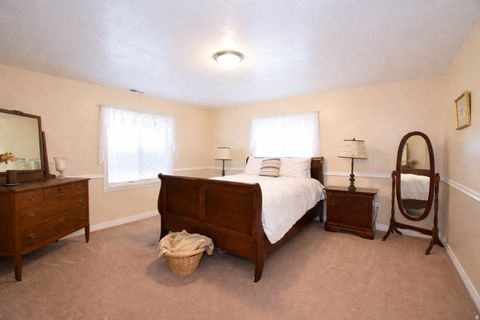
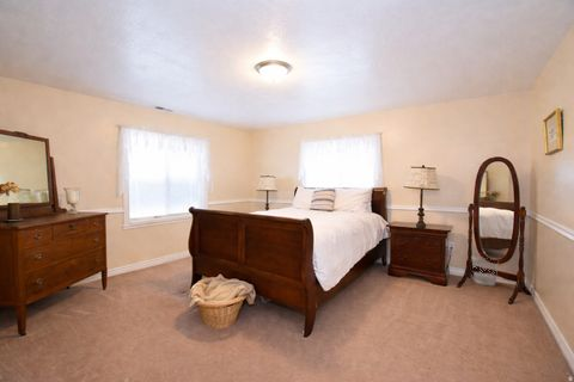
+ wastebasket [471,253,499,286]
